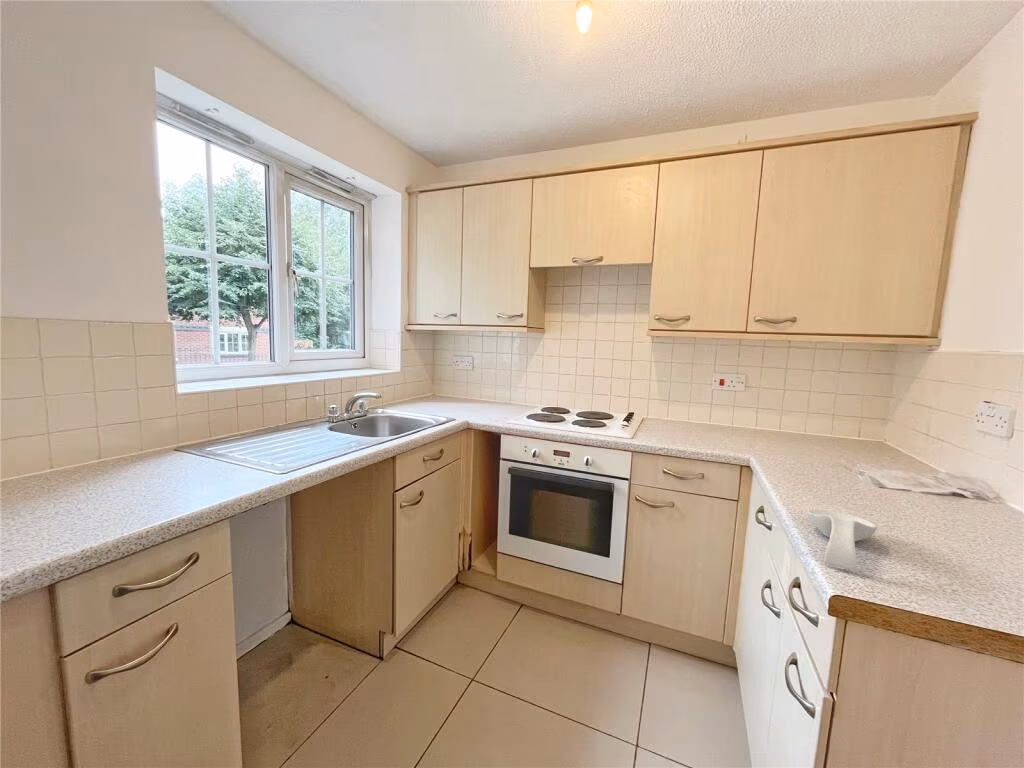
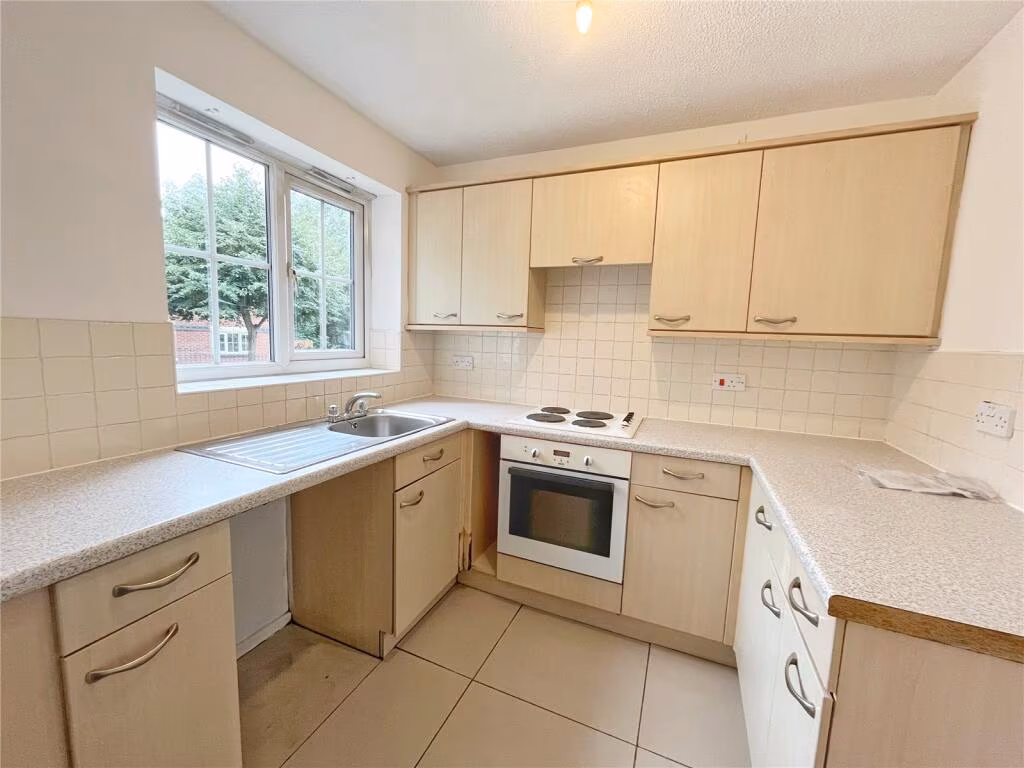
- spoon rest [806,508,878,572]
